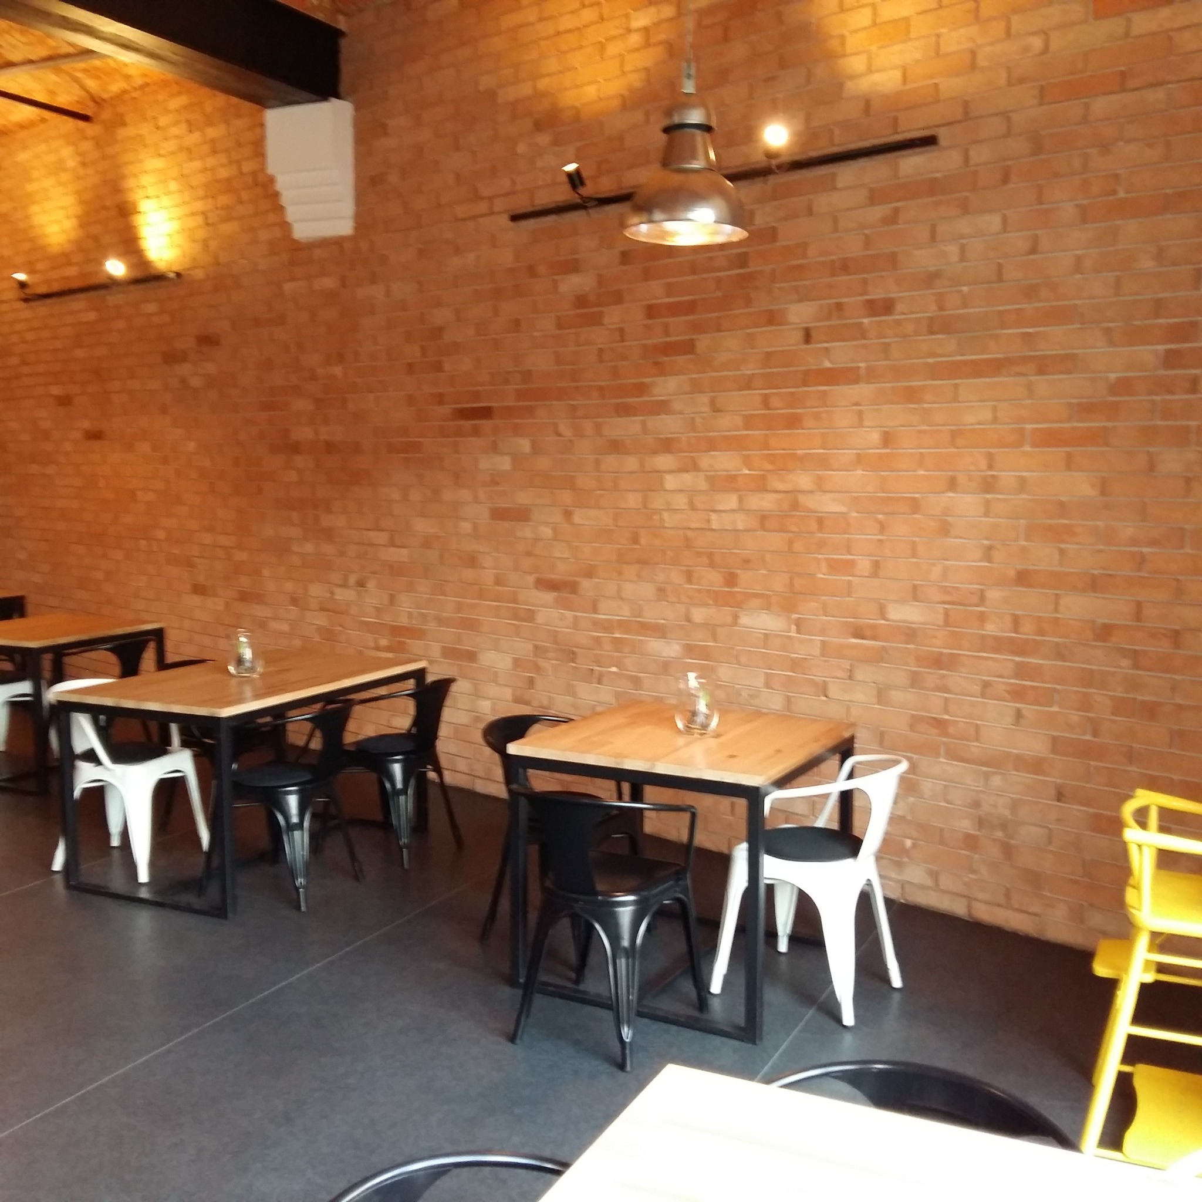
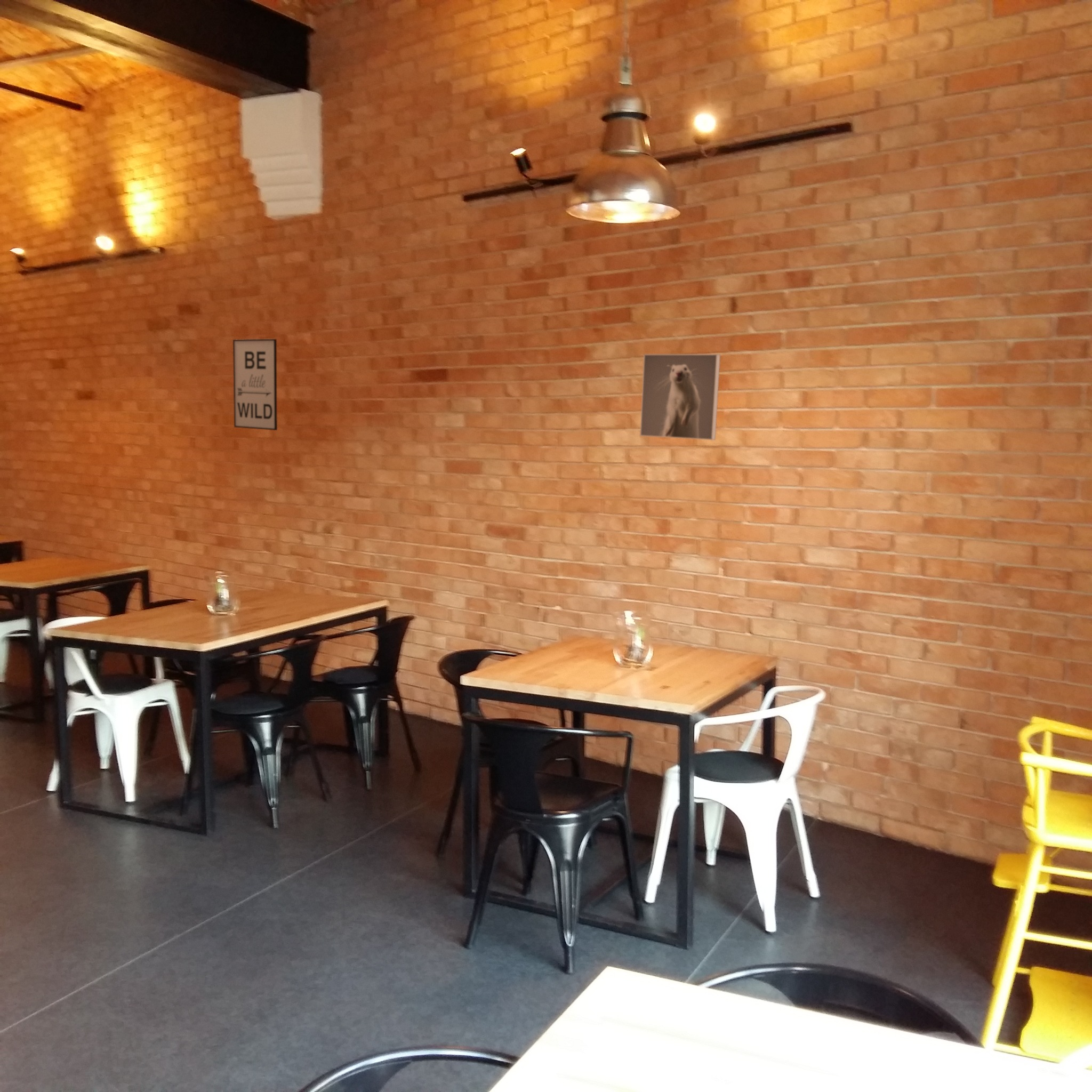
+ wall art [232,339,278,431]
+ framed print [639,354,721,440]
